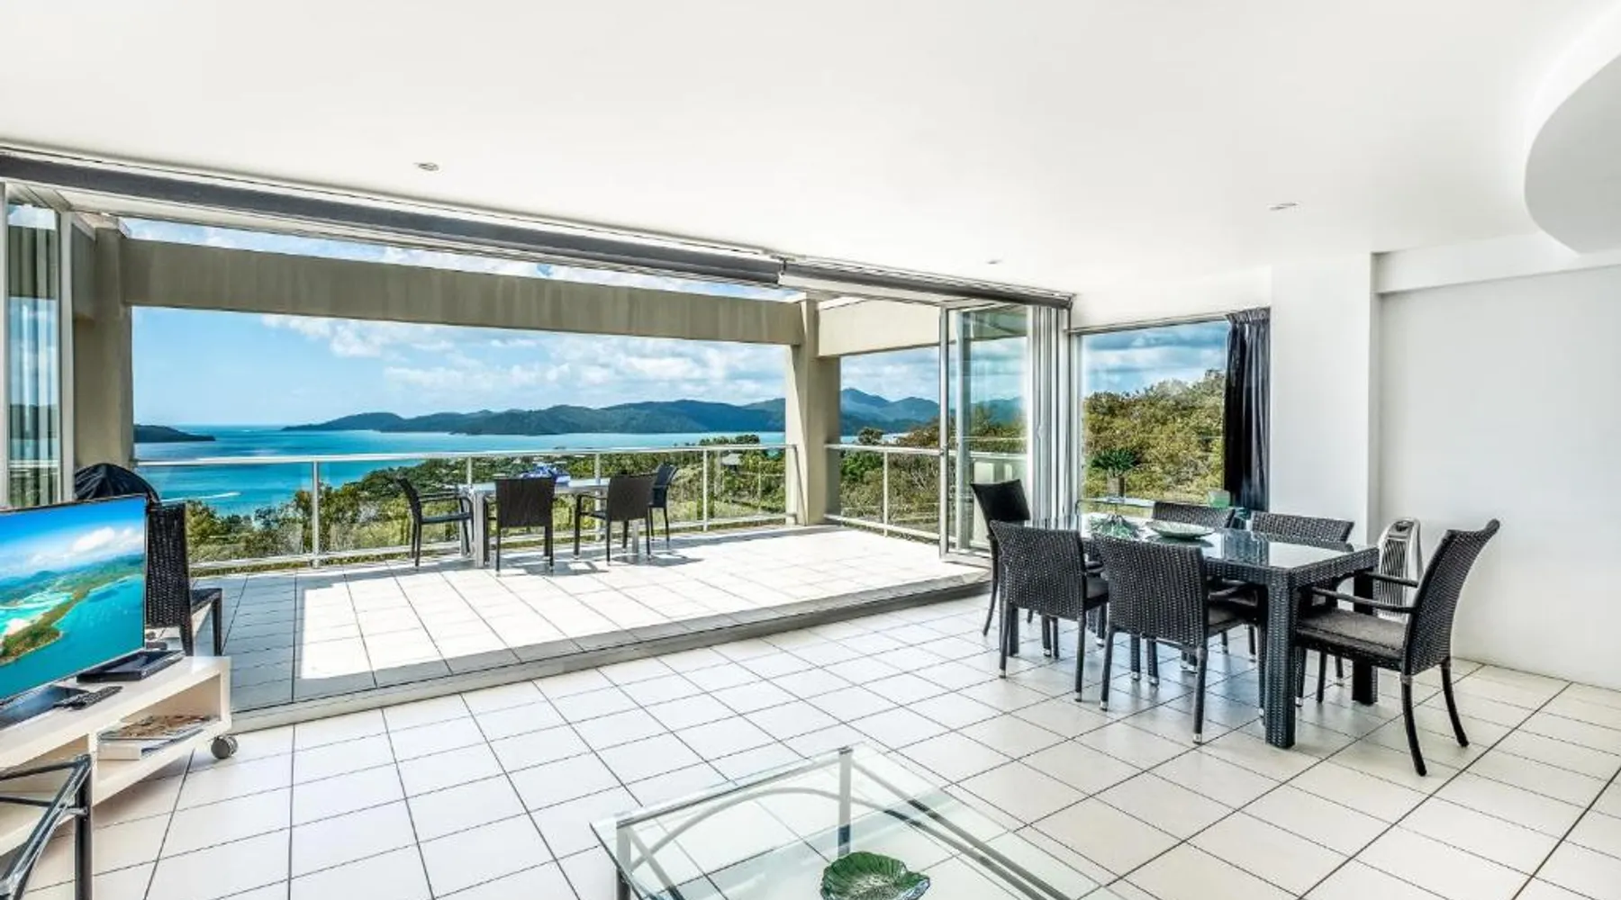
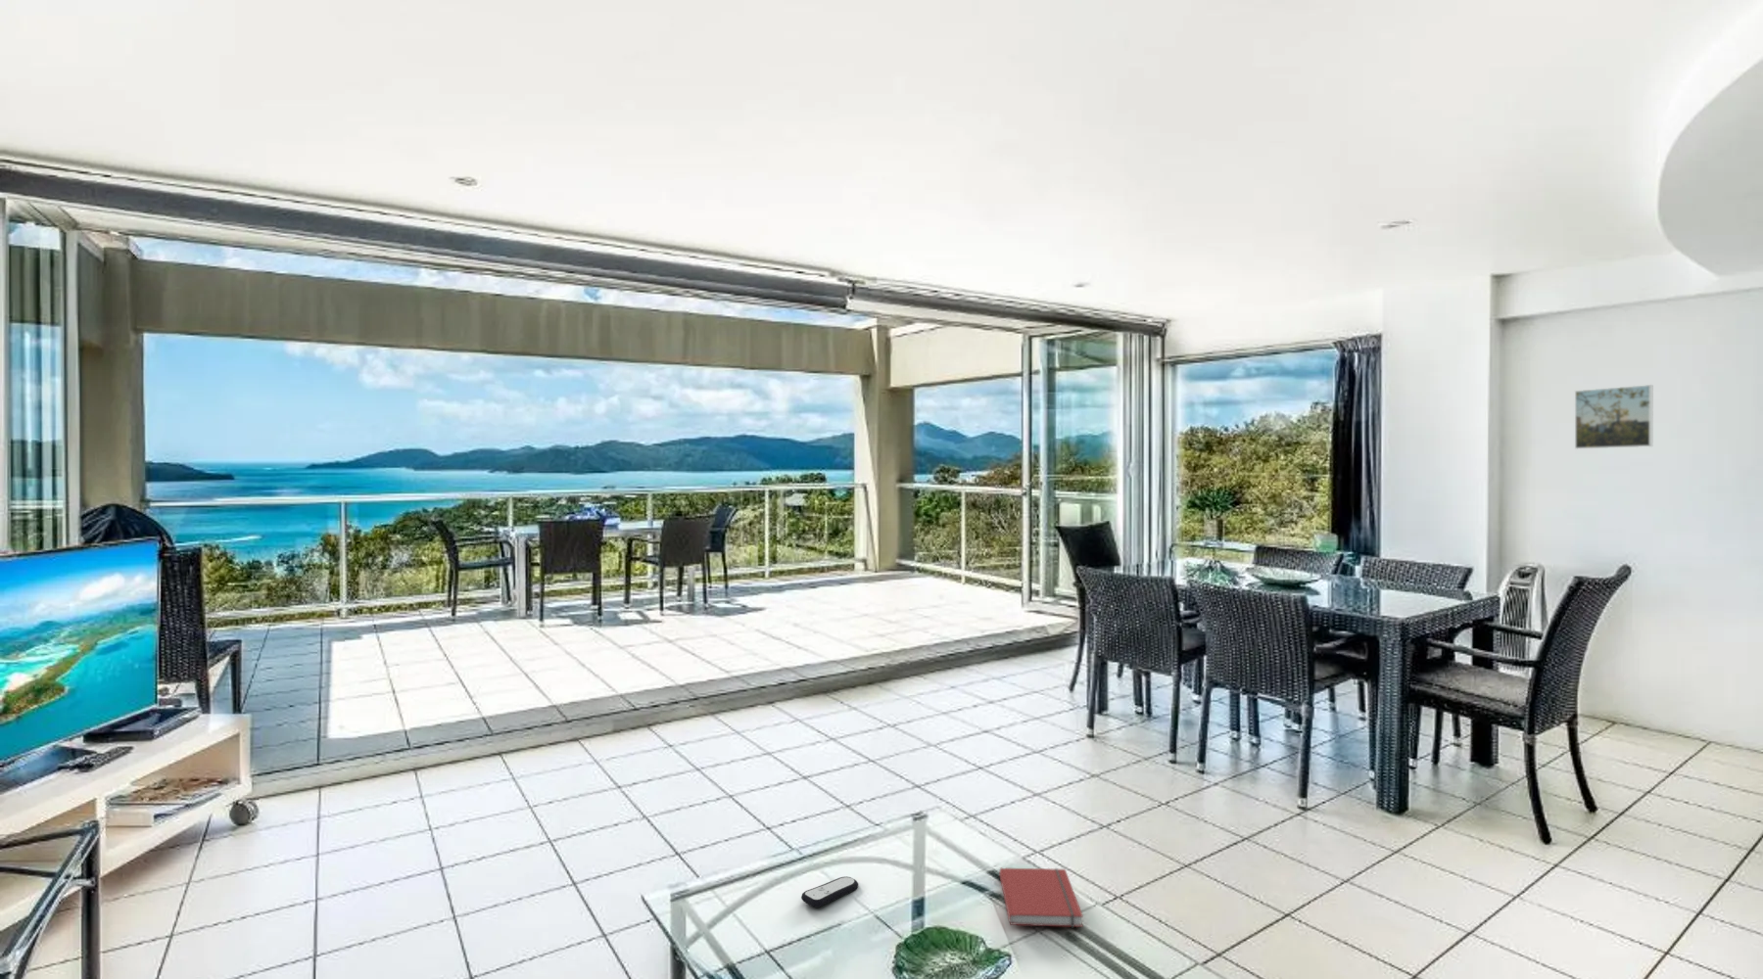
+ book [998,867,1084,928]
+ remote control [801,877,859,909]
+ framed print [1574,383,1653,451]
